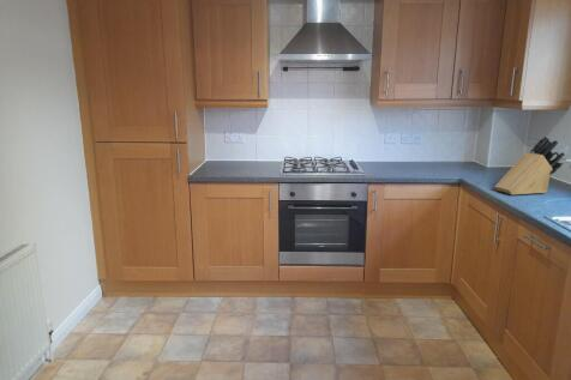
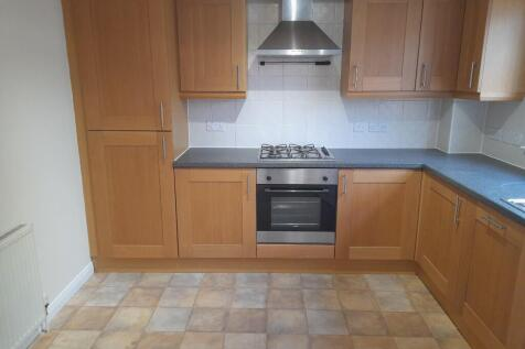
- knife block [494,135,566,197]
